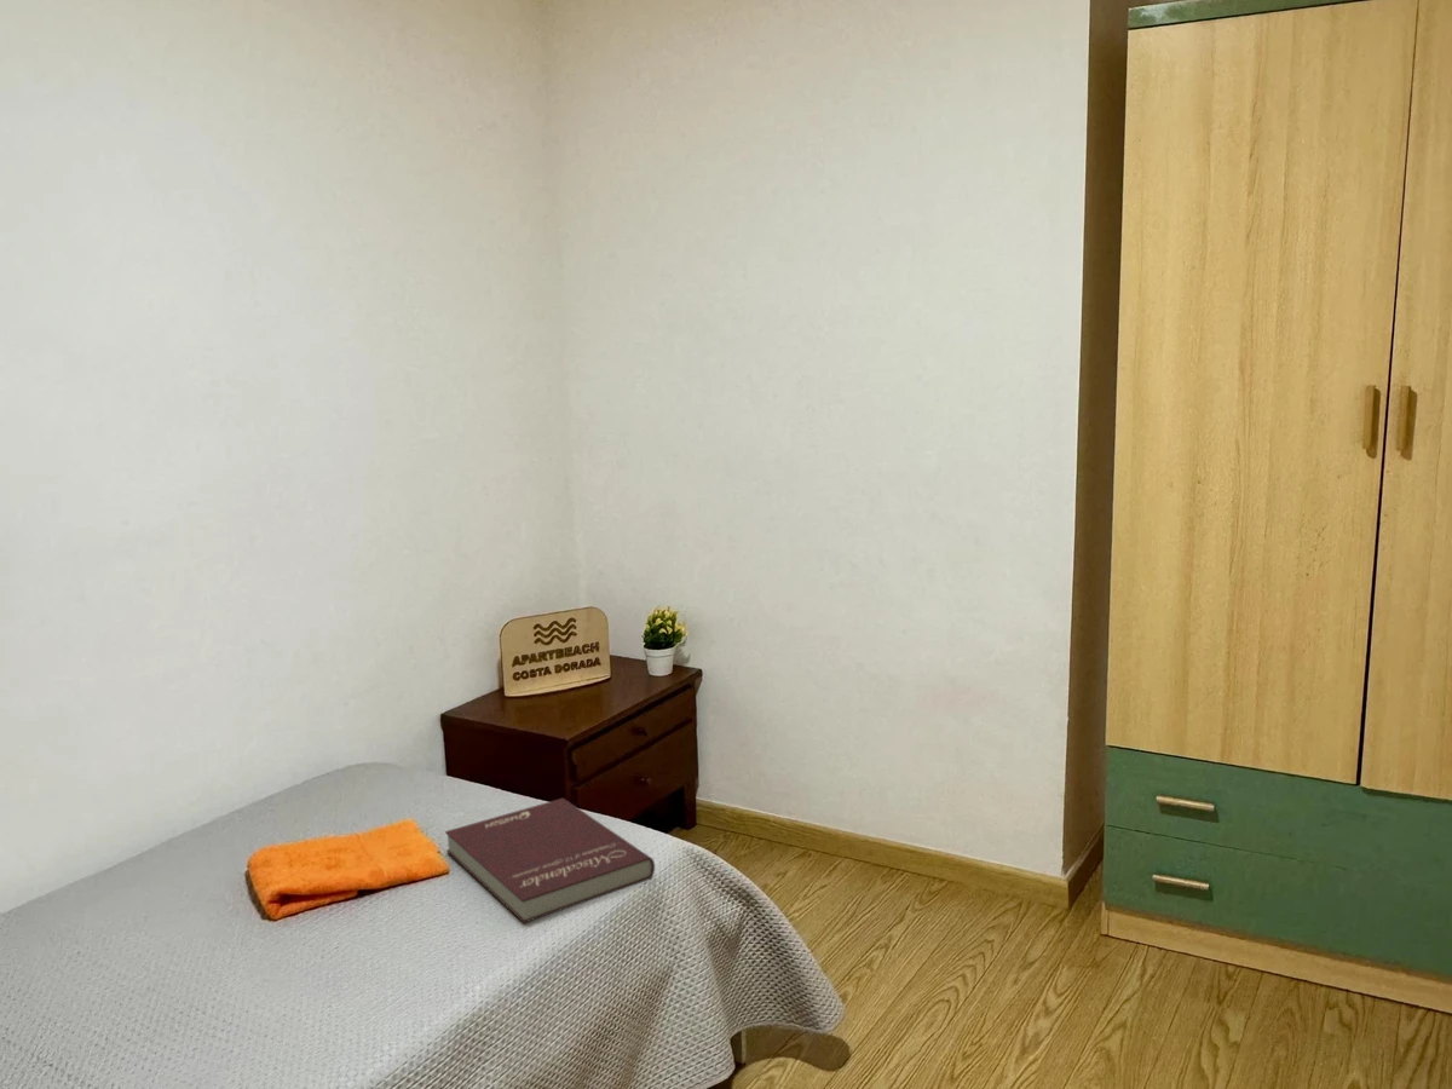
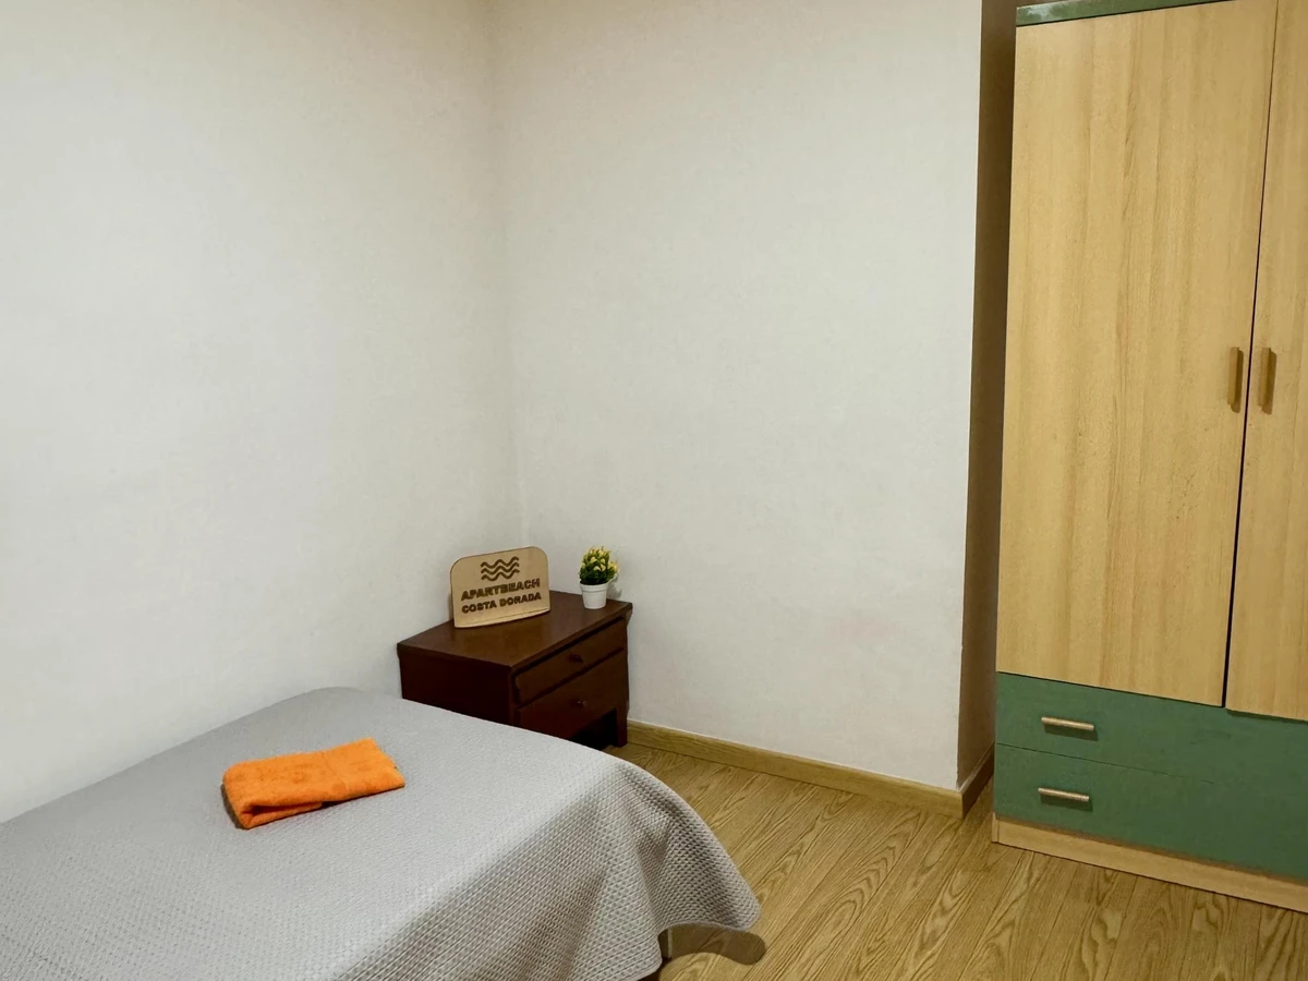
- book [444,797,656,924]
